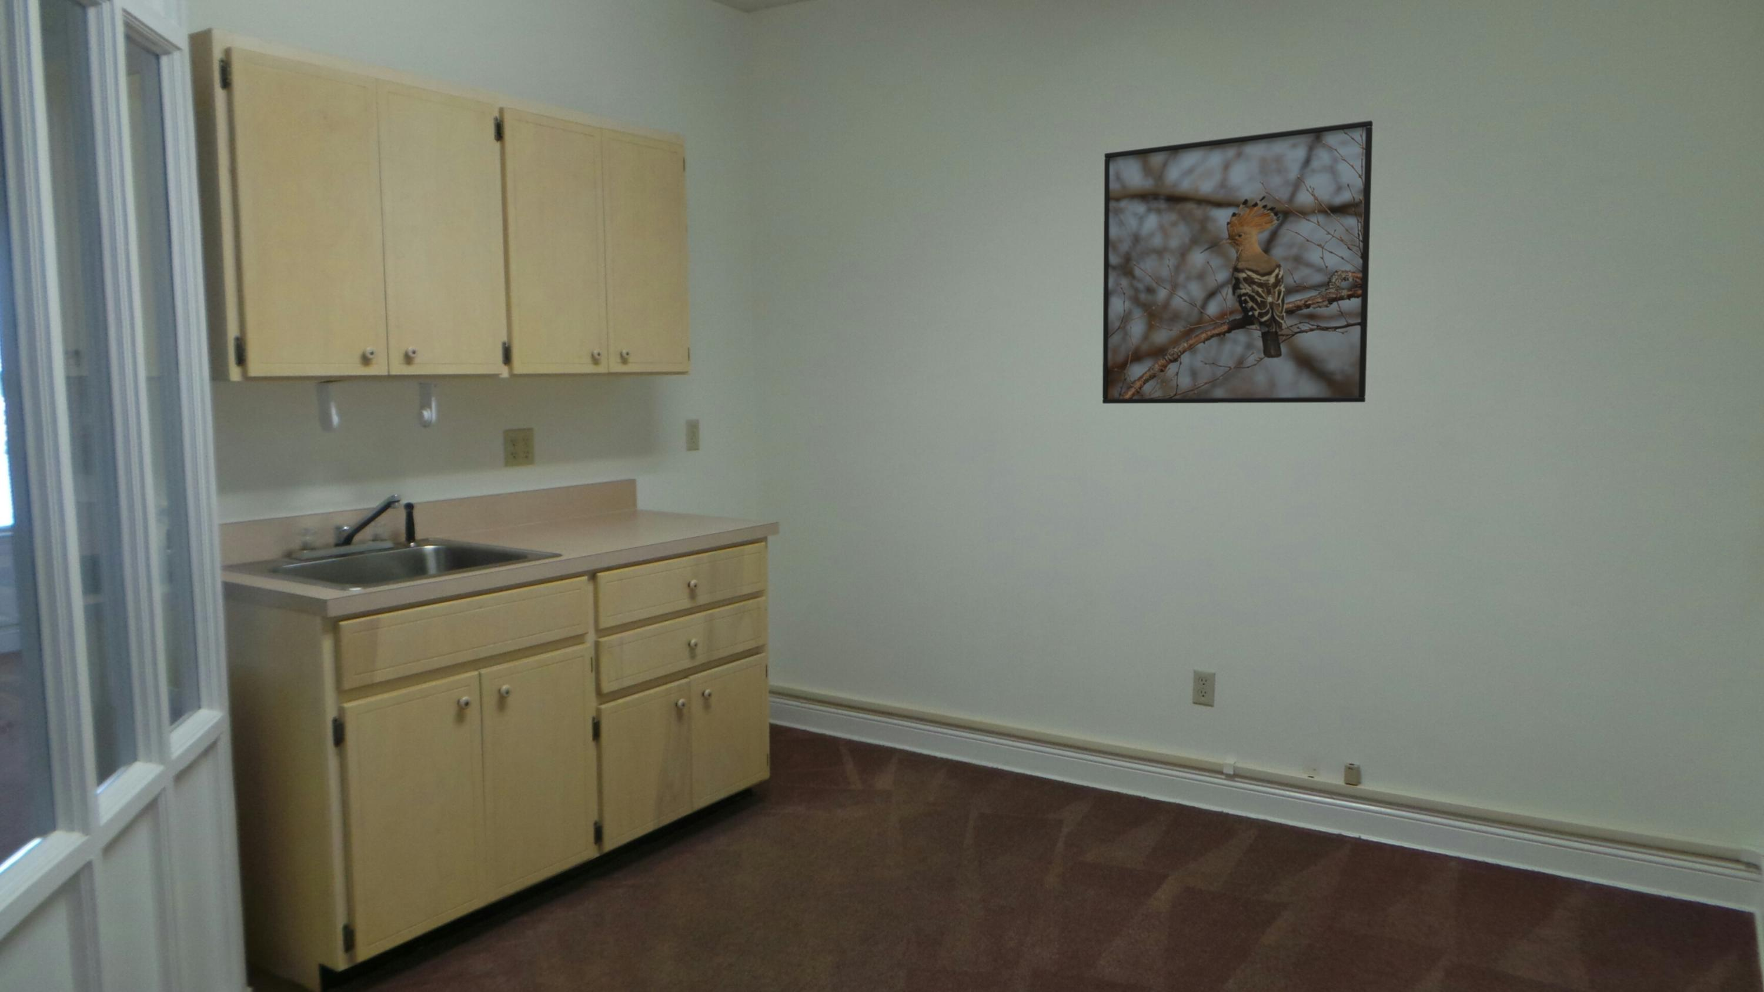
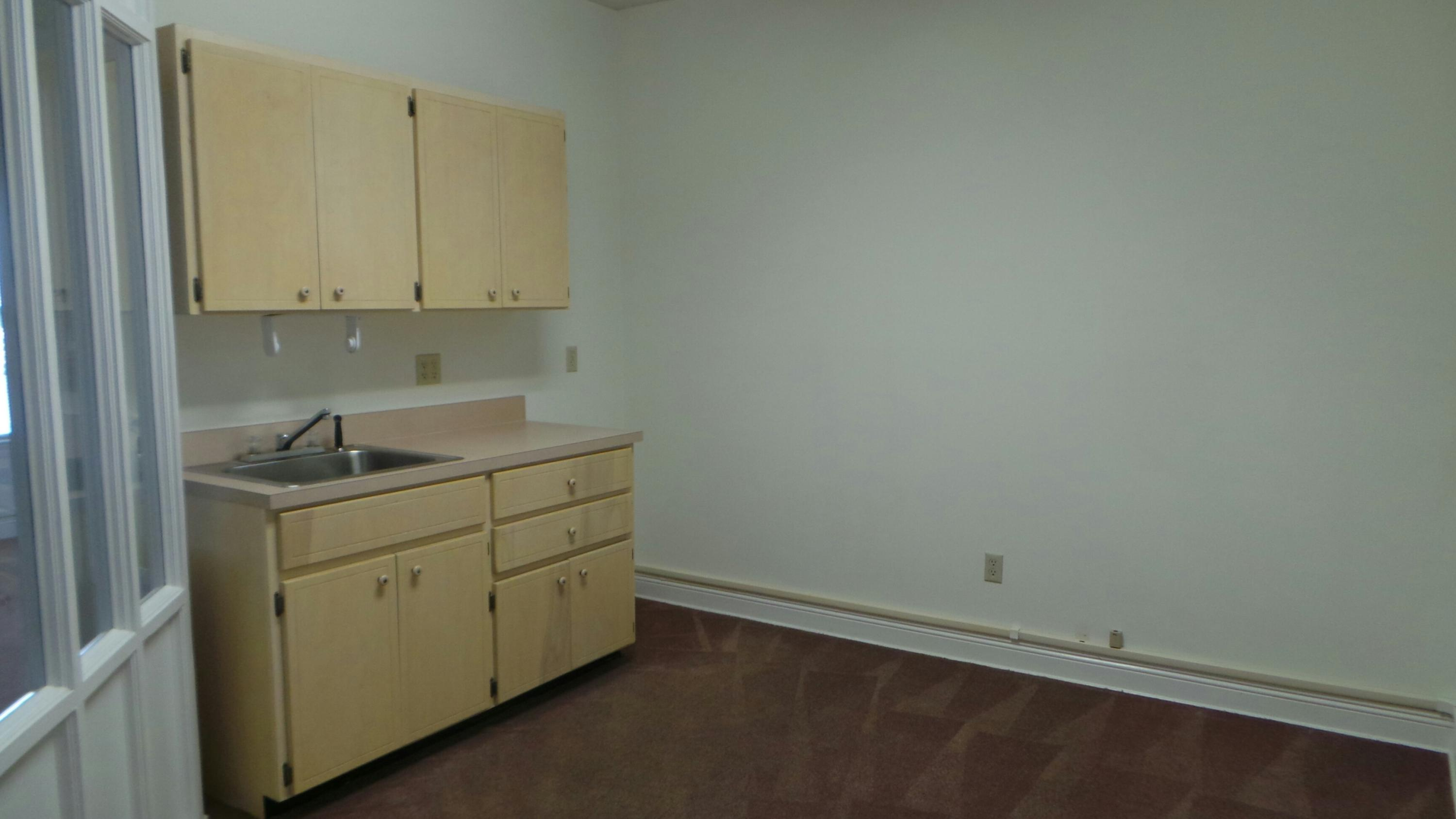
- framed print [1102,120,1374,405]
